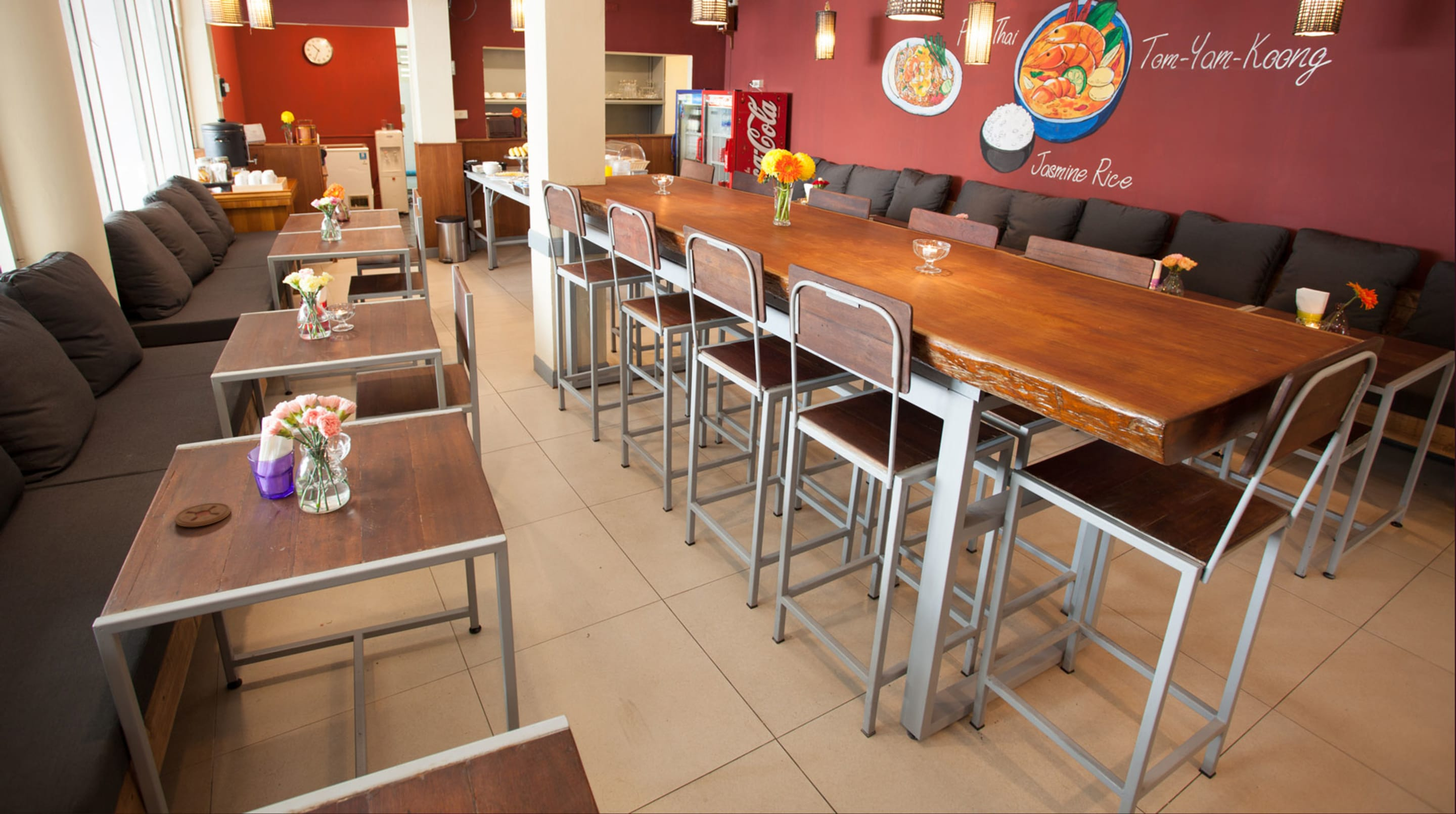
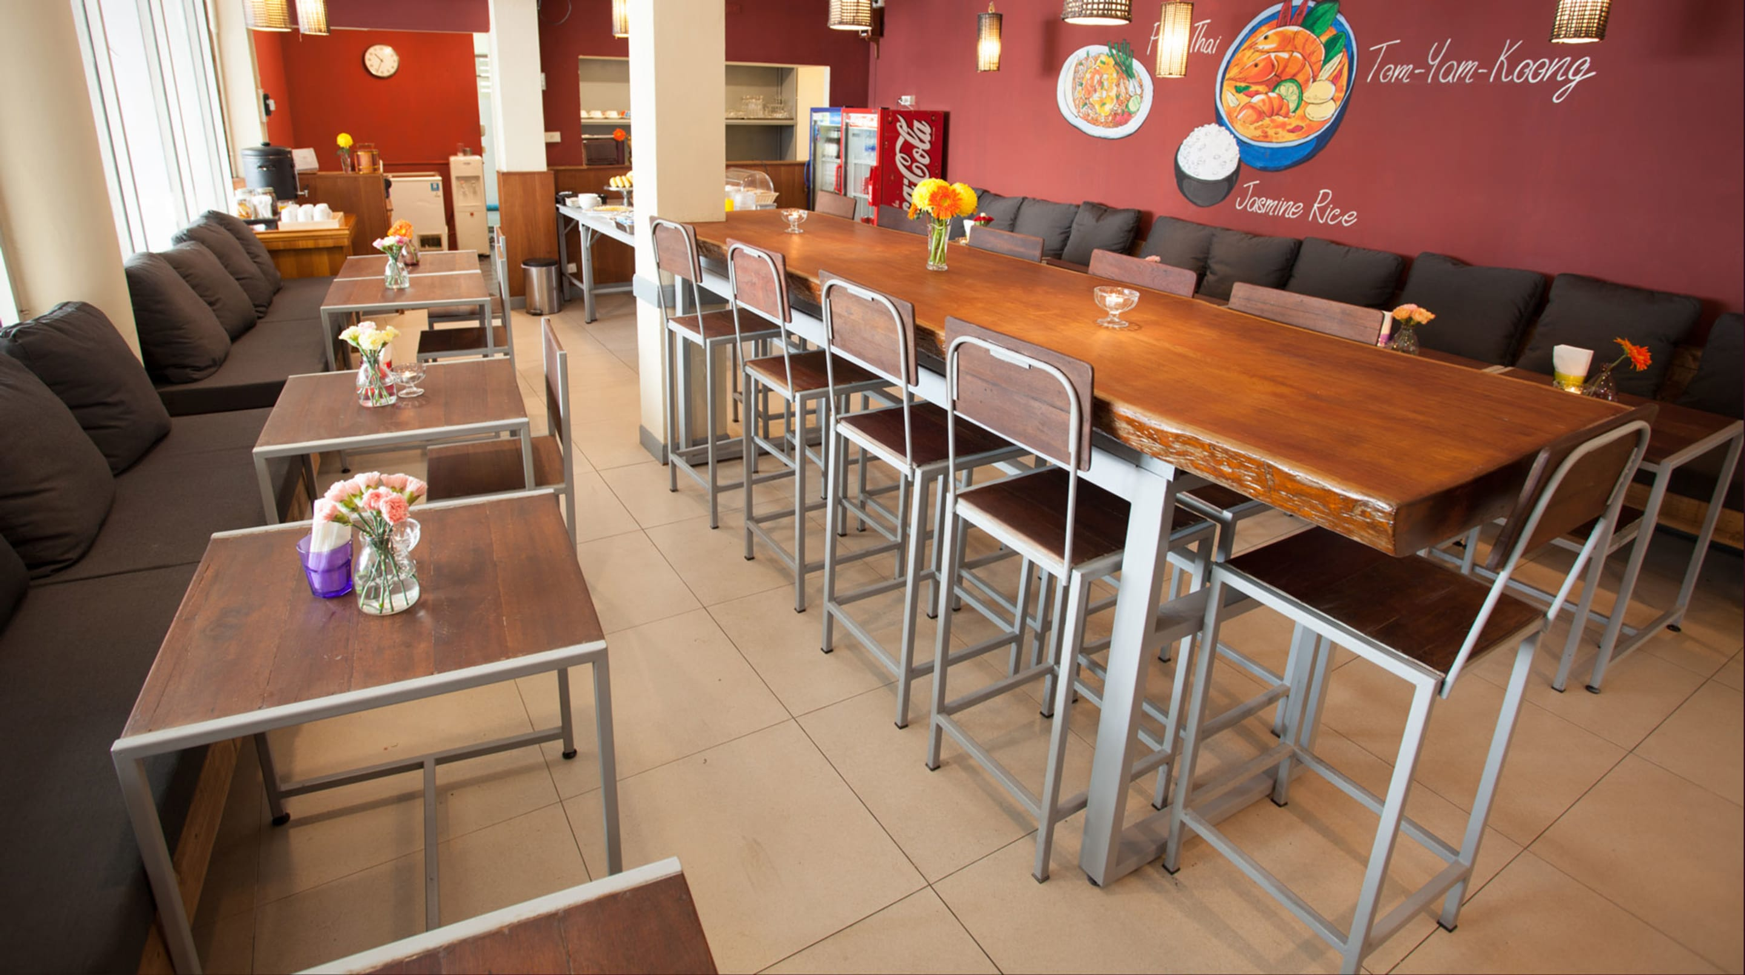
- coaster [174,503,232,527]
